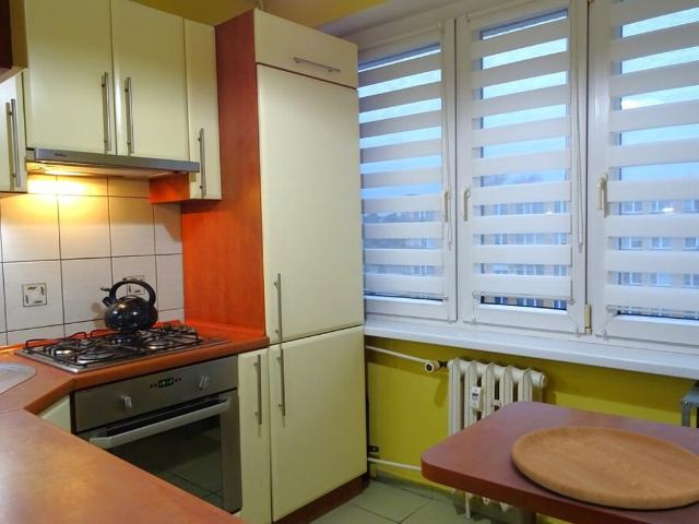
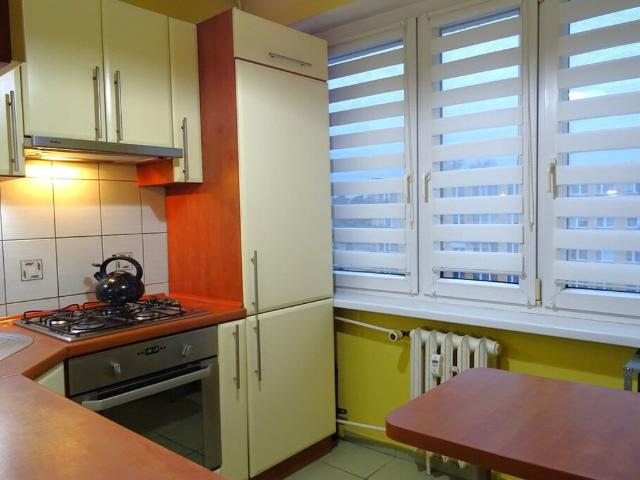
- cutting board [511,425,699,510]
